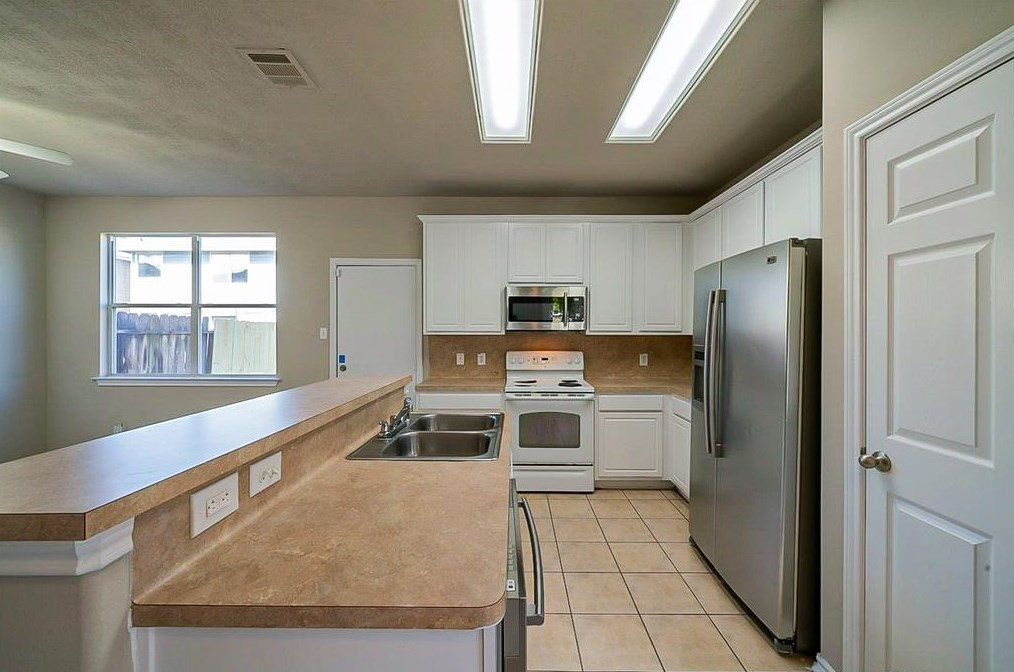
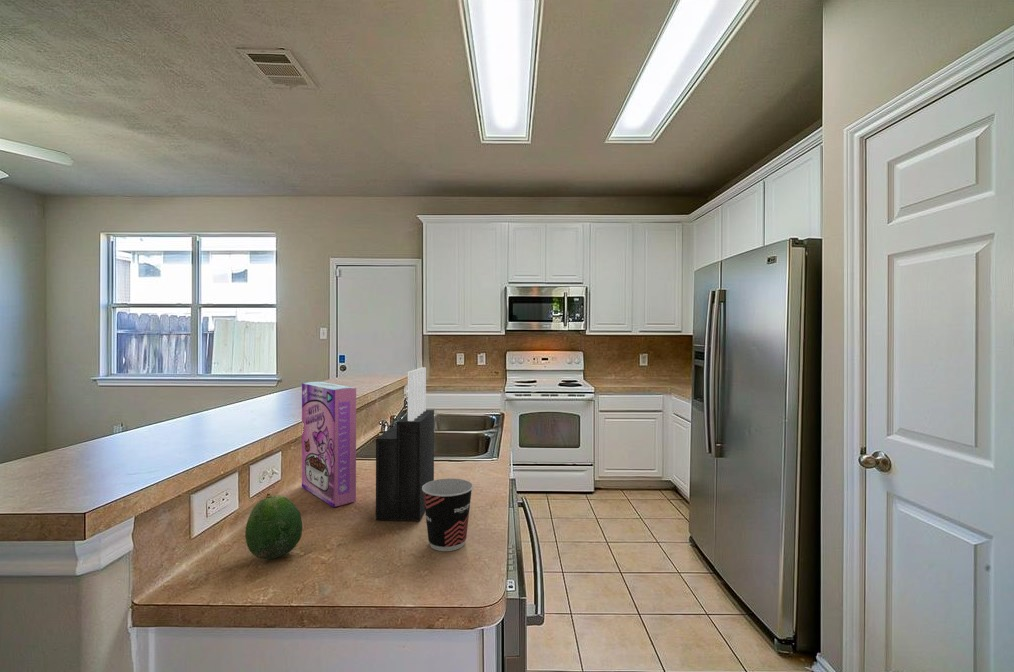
+ knife block [375,366,435,522]
+ cup [422,477,474,552]
+ cereal box [301,381,357,508]
+ fruit [244,493,303,560]
